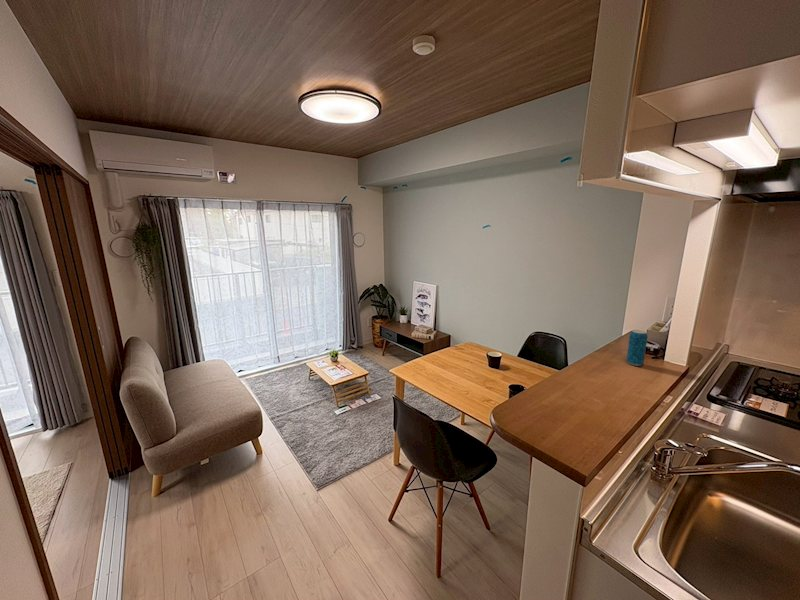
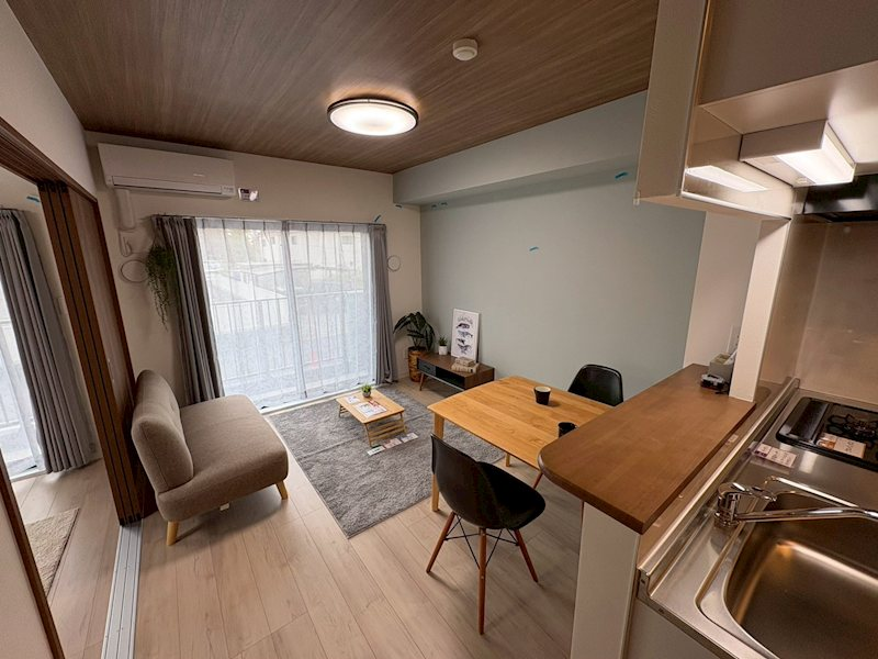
- beverage can [625,329,649,367]
